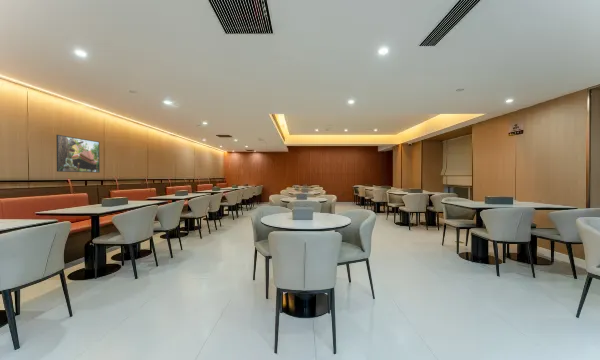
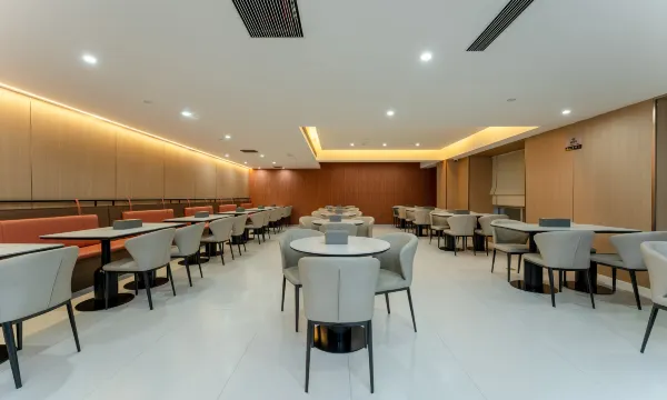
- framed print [56,134,101,174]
